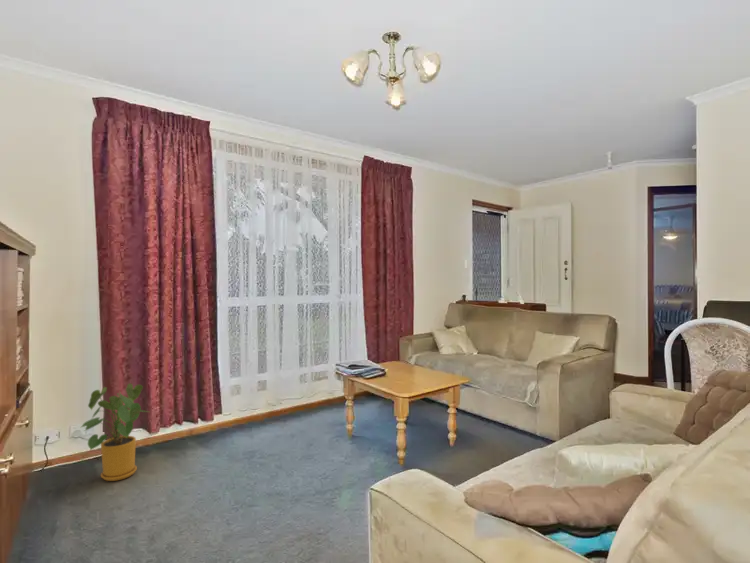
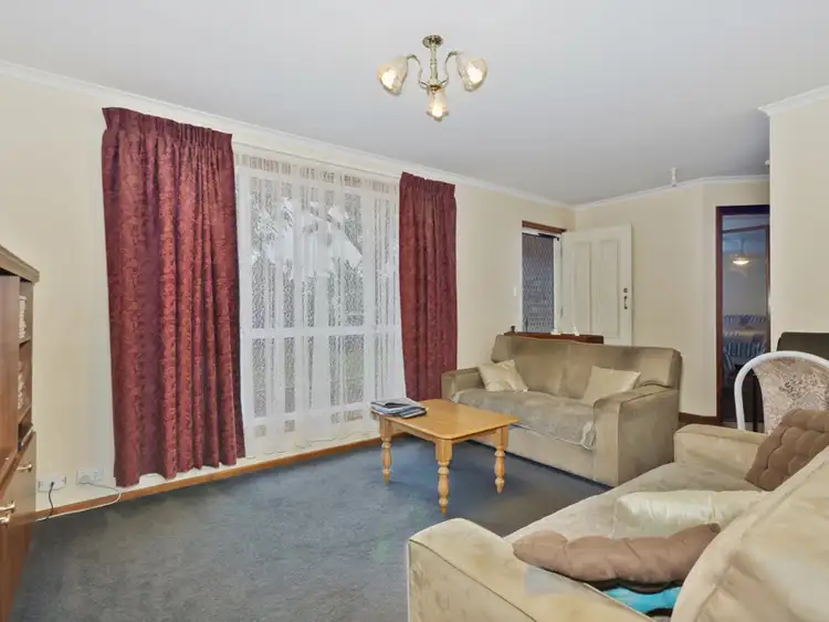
- house plant [81,382,149,482]
